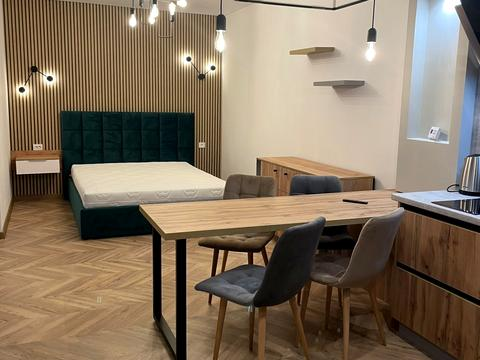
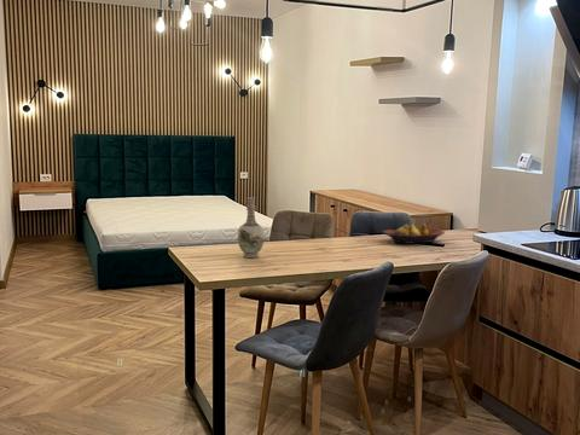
+ vase [237,196,266,259]
+ fruit bowl [382,222,446,245]
